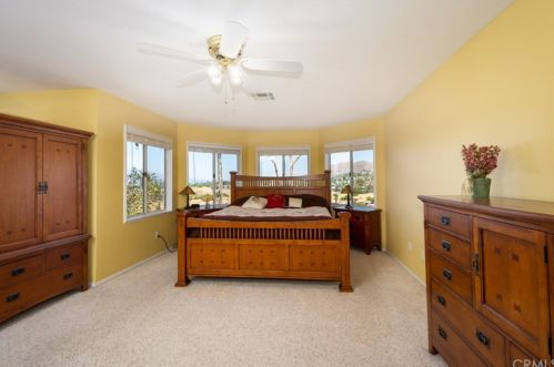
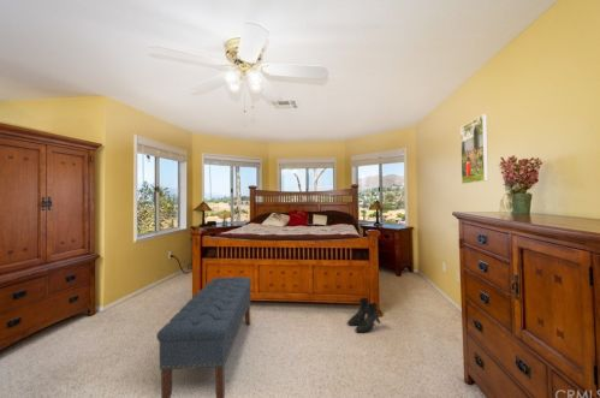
+ bench [155,275,253,398]
+ boots [346,297,381,334]
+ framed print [459,113,489,185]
